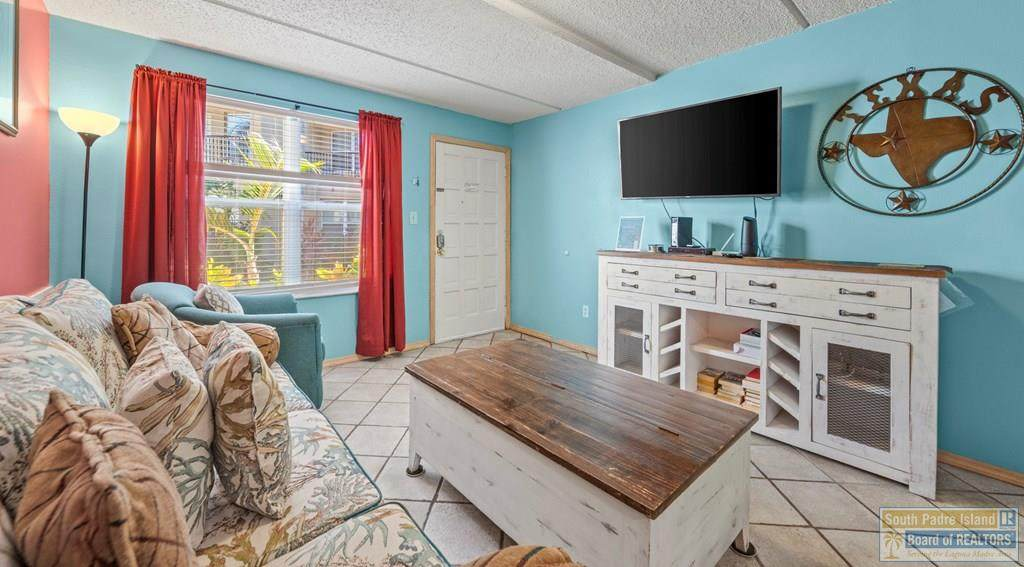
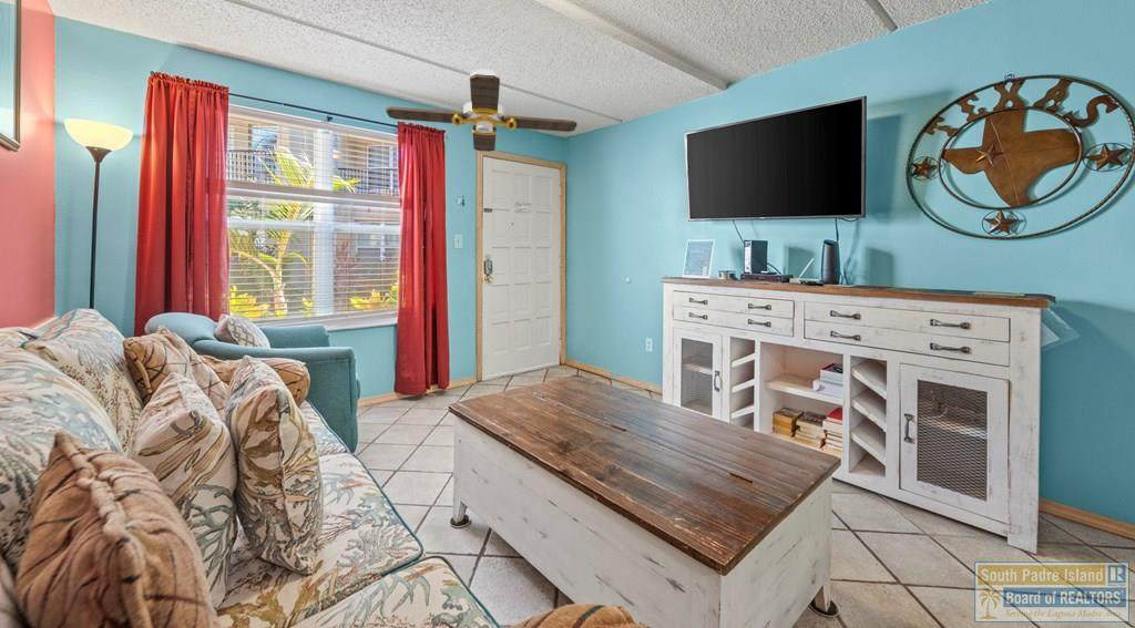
+ ceiling fan [385,69,579,153]
